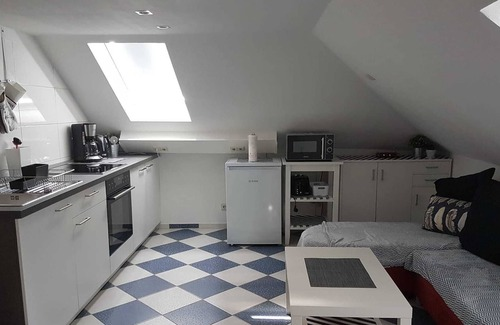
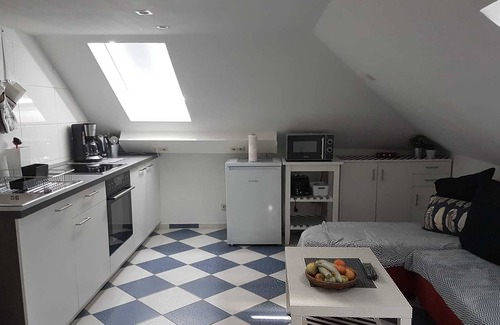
+ remote control [361,262,379,281]
+ fruit bowl [304,259,359,291]
